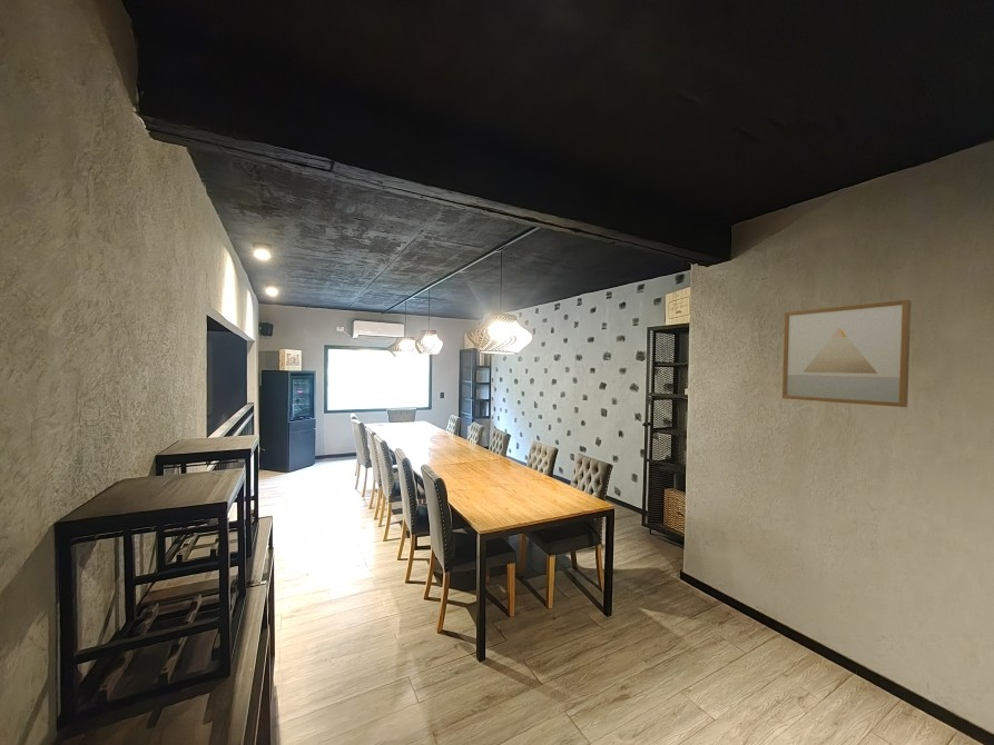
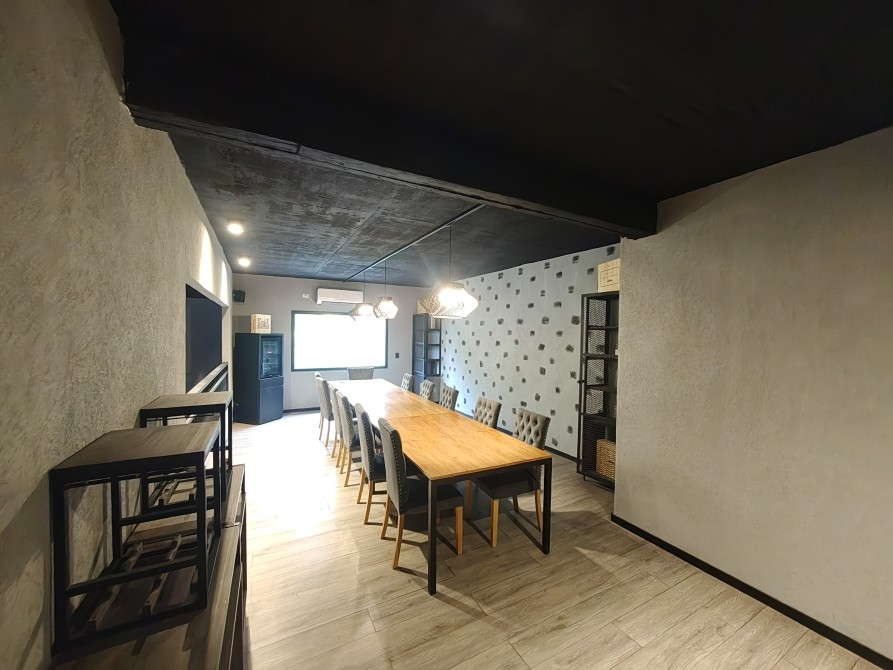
- wall art [781,299,912,408]
